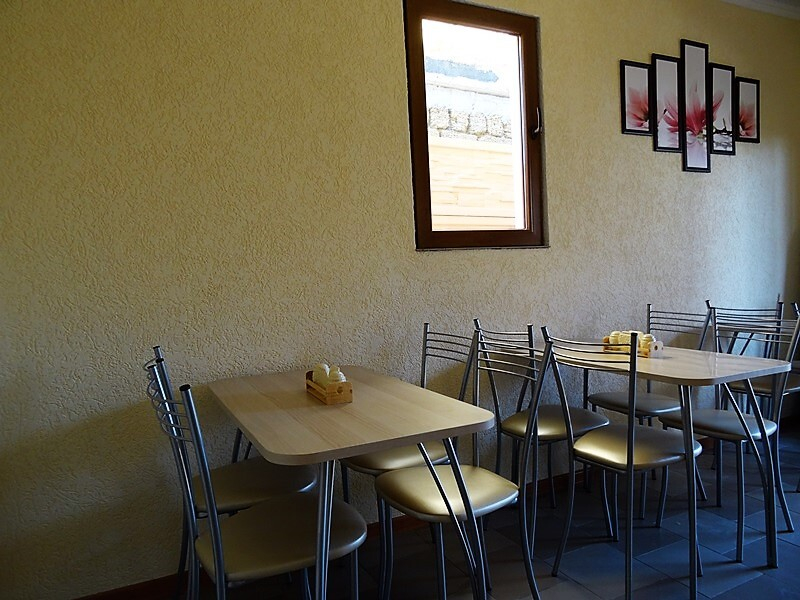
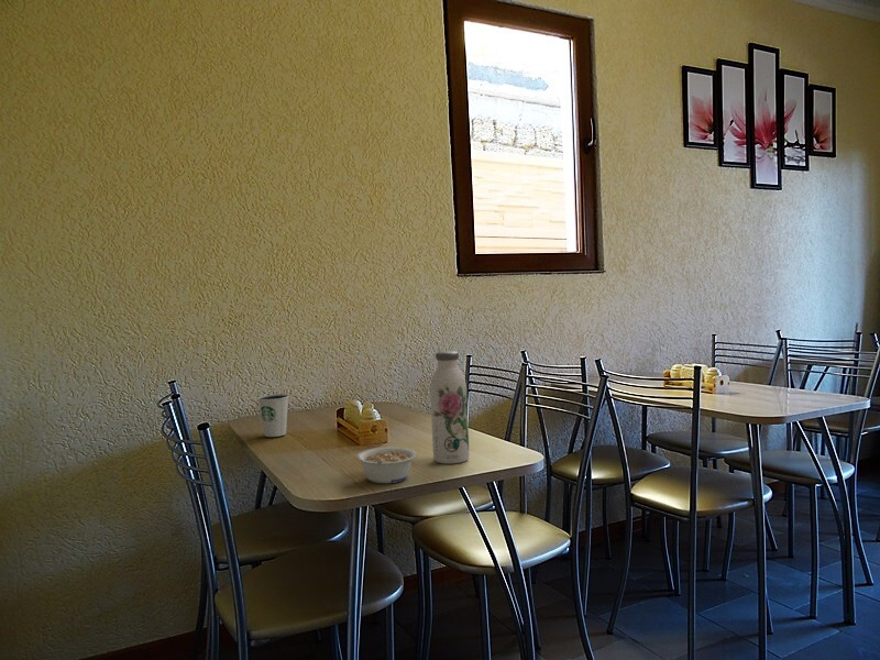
+ legume [356,446,418,484]
+ water bottle [429,350,470,465]
+ dixie cup [256,394,289,438]
